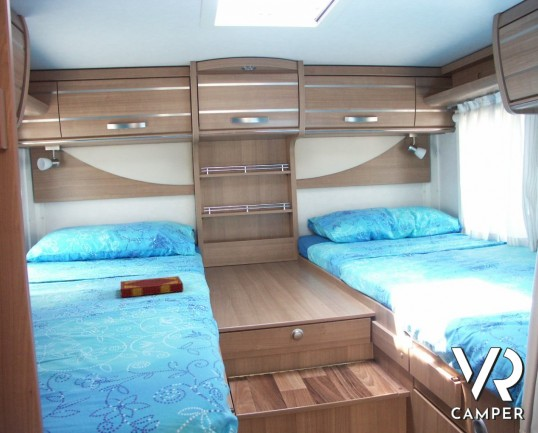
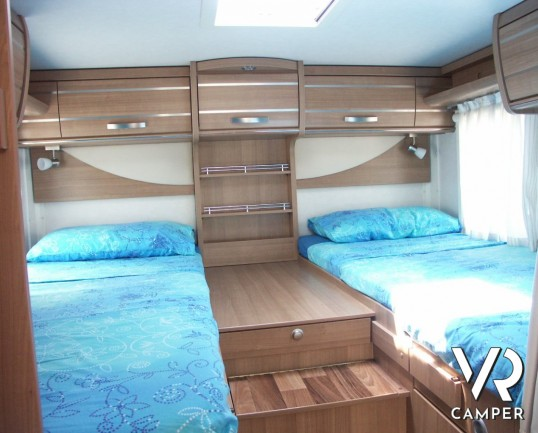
- hardback book [120,275,184,299]
